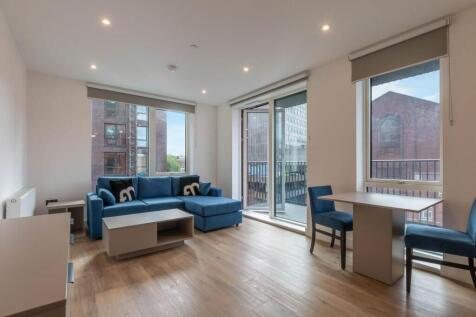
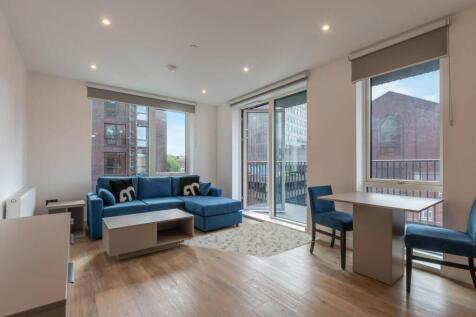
+ rug [179,220,322,259]
